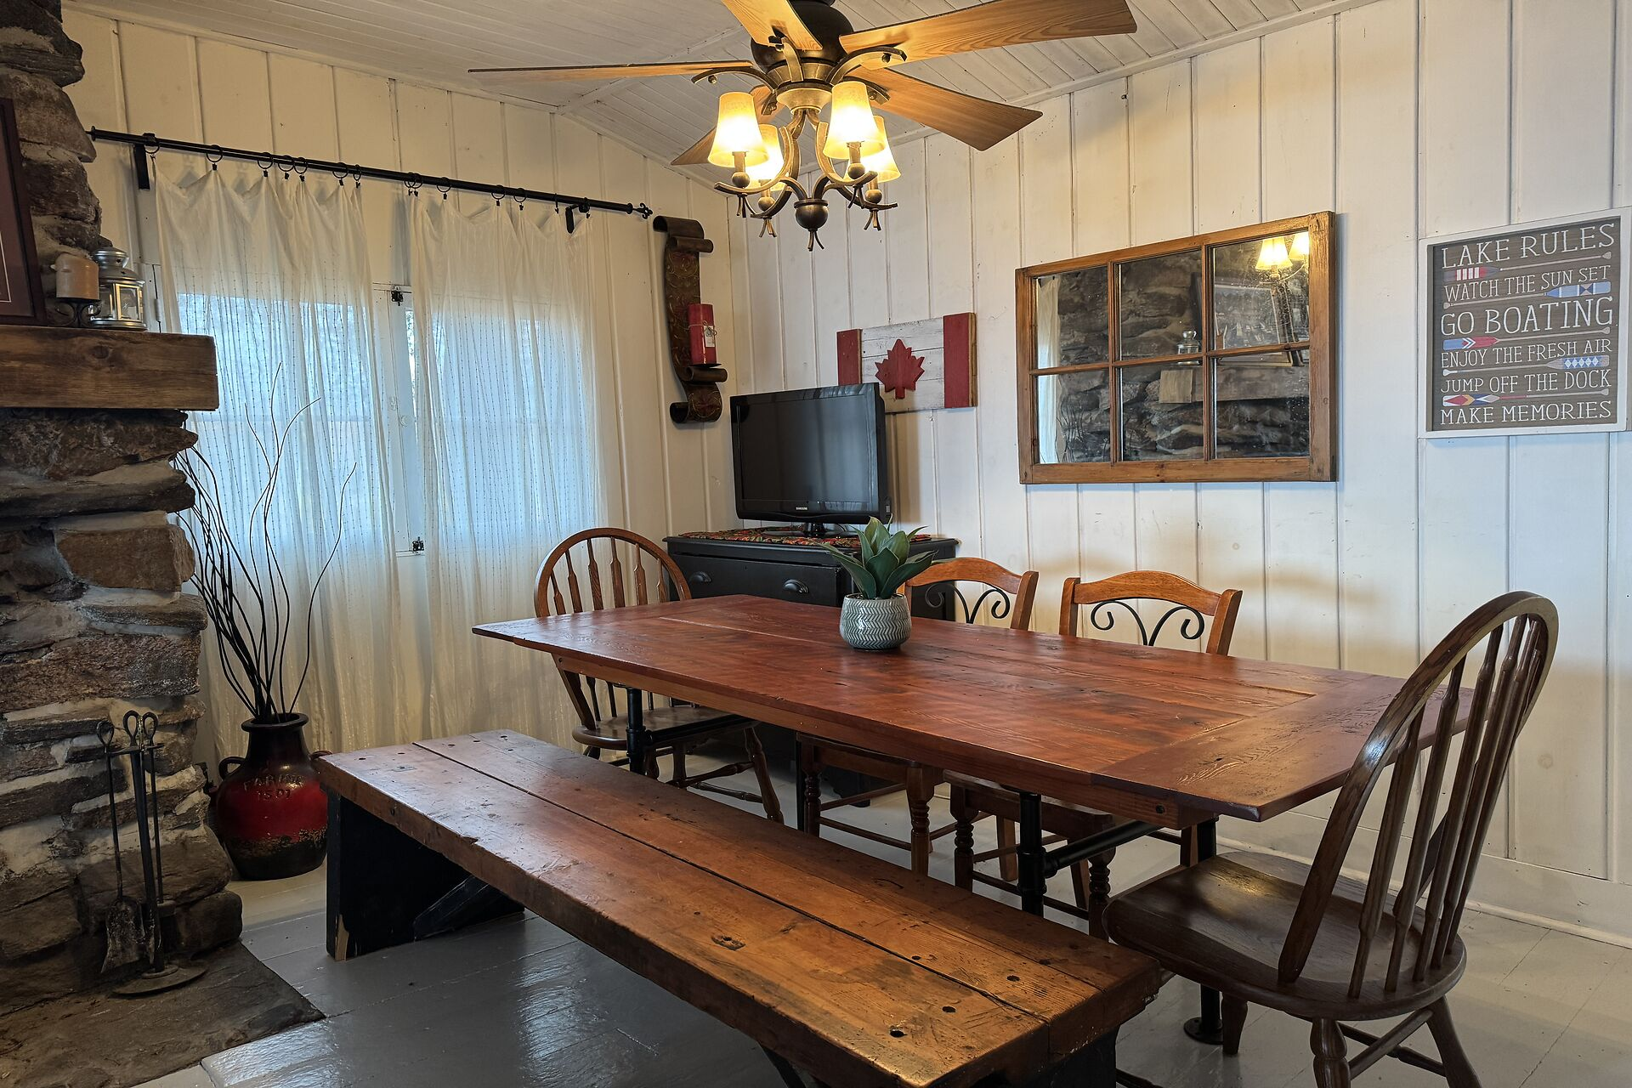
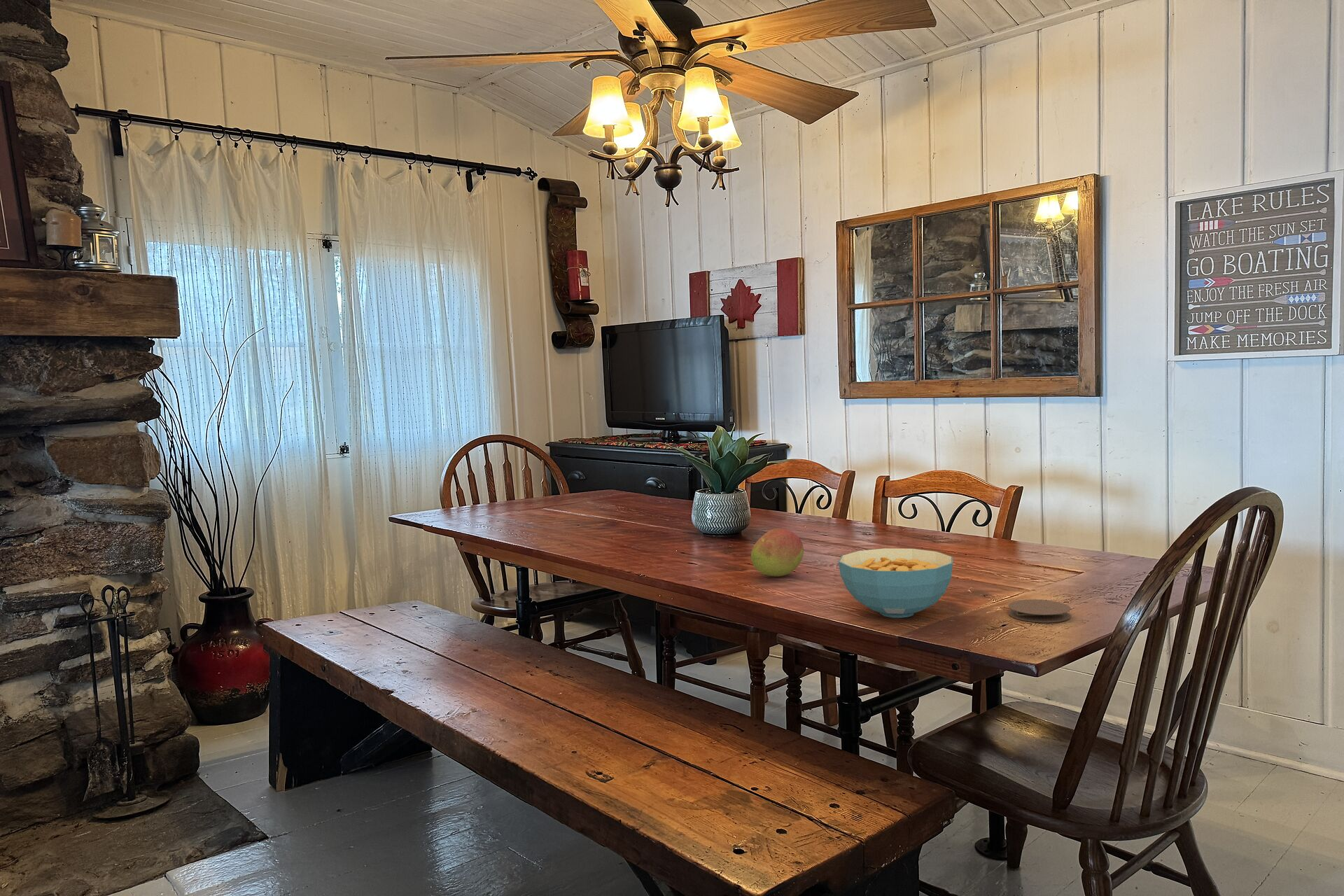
+ cereal bowl [838,547,953,619]
+ coaster [1007,598,1071,623]
+ fruit [750,528,804,577]
